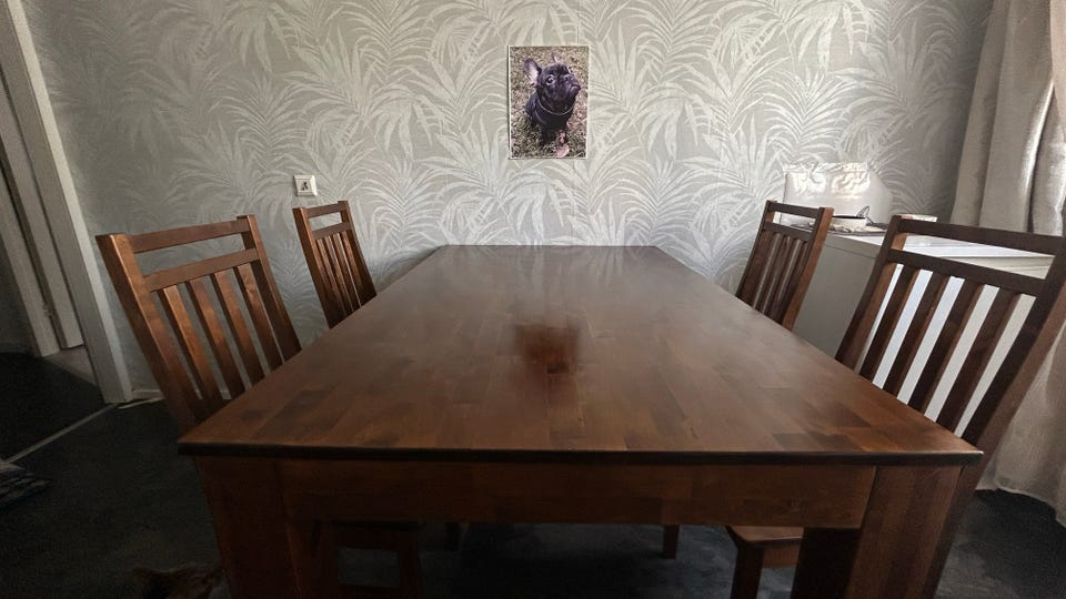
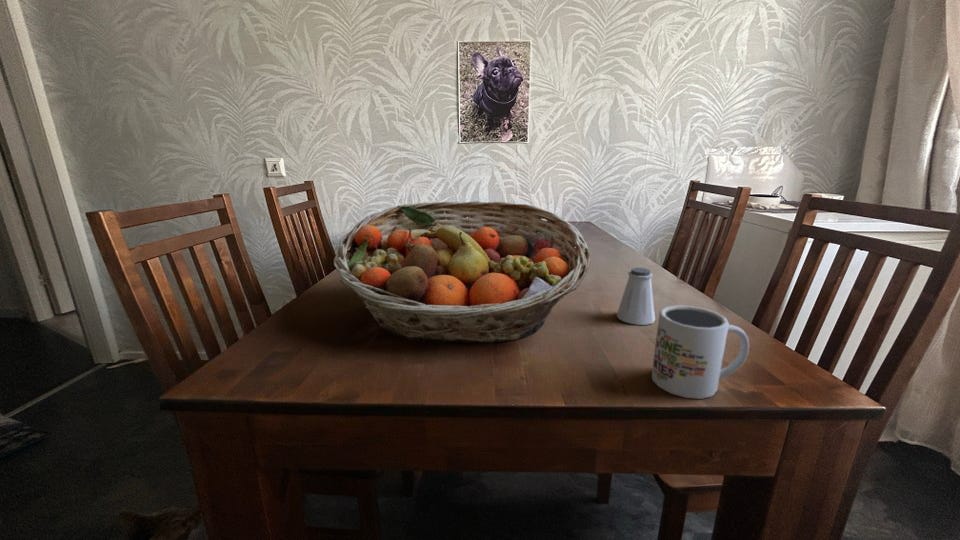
+ fruit basket [332,200,591,344]
+ saltshaker [616,267,656,326]
+ mug [651,304,750,400]
